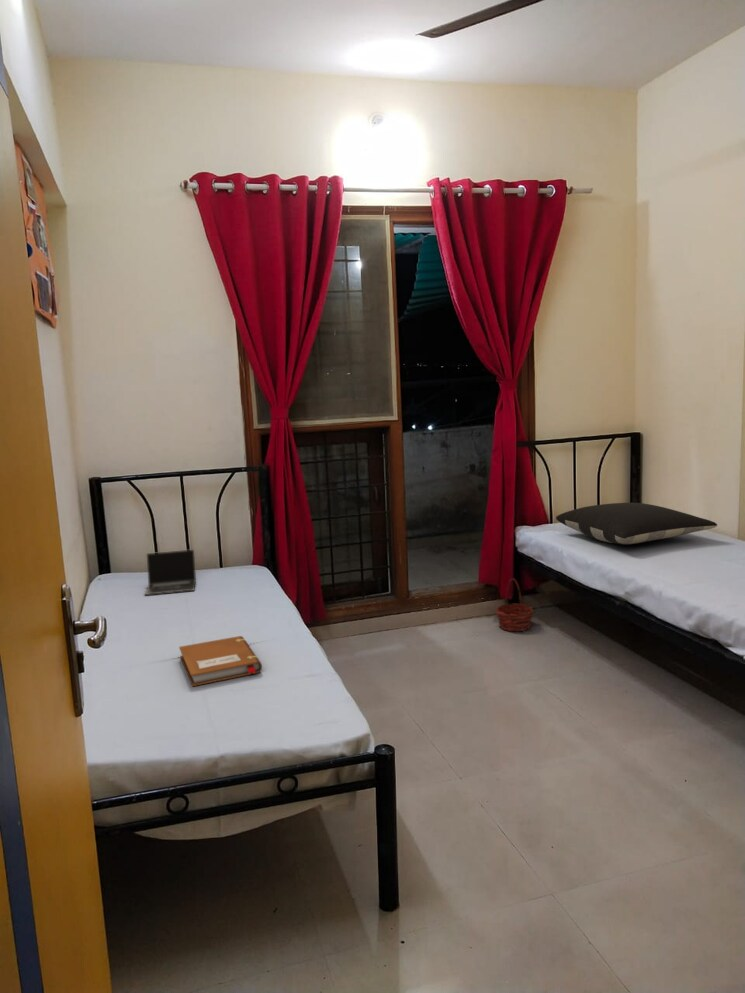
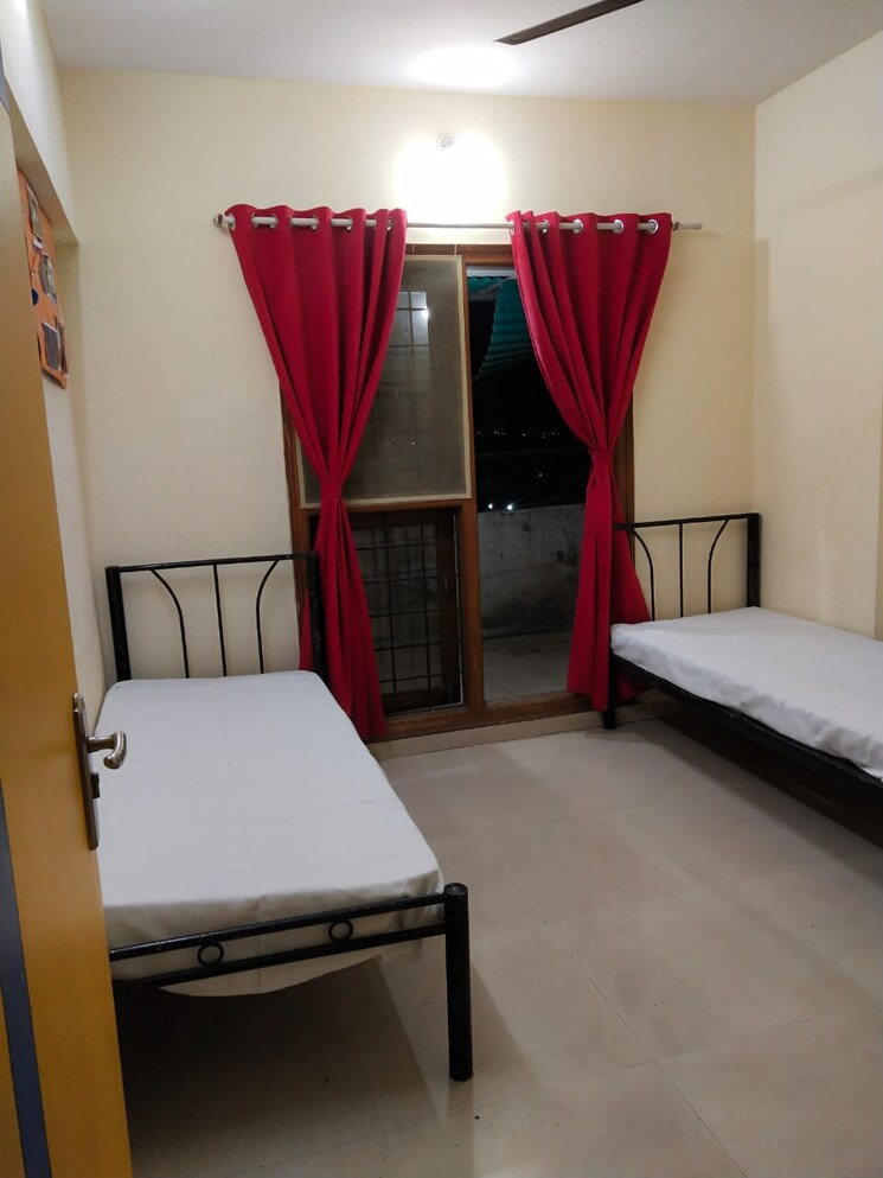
- notebook [178,635,263,687]
- basket [495,577,535,632]
- laptop [144,549,197,596]
- pillow [555,502,718,546]
